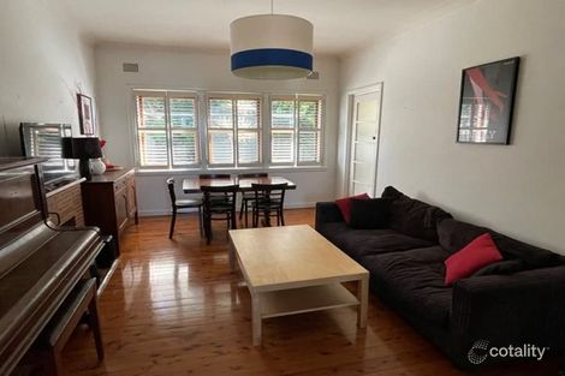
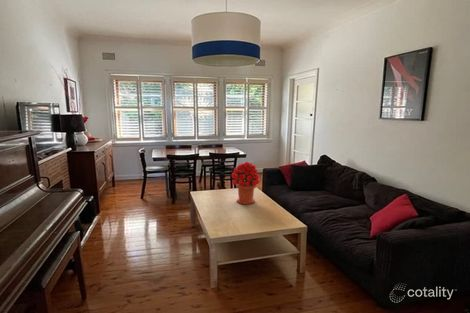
+ bouquet [230,161,261,205]
